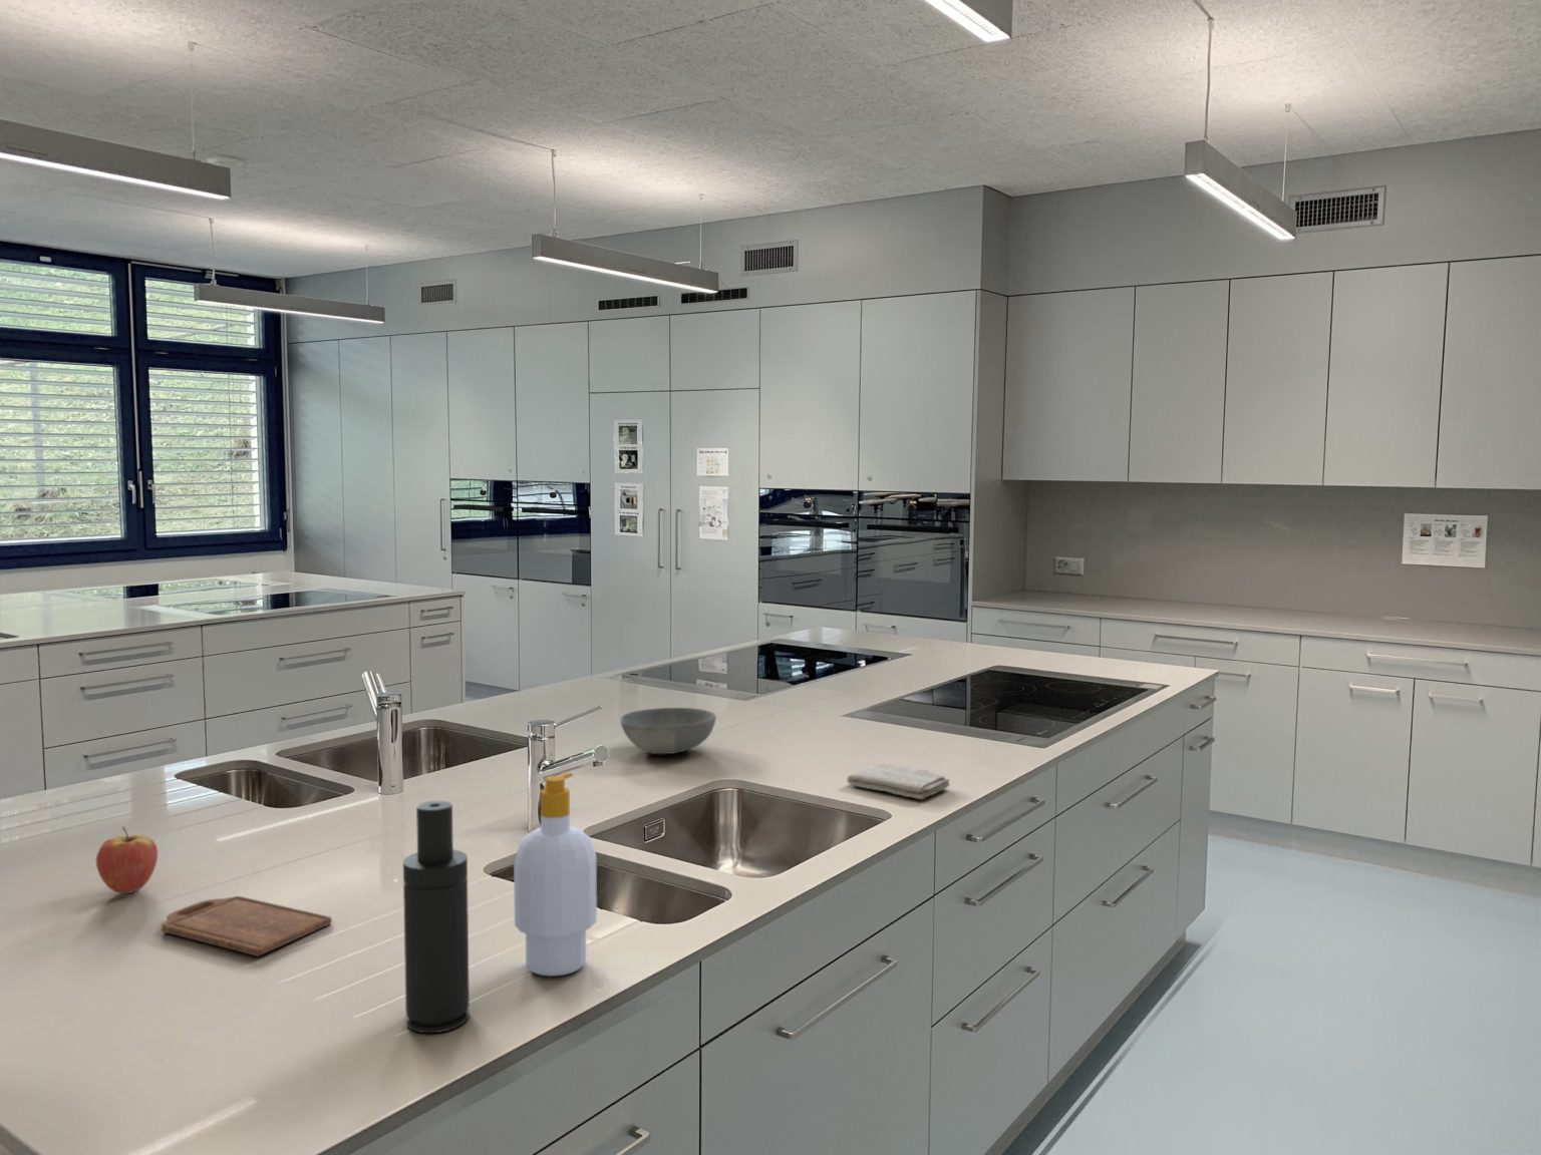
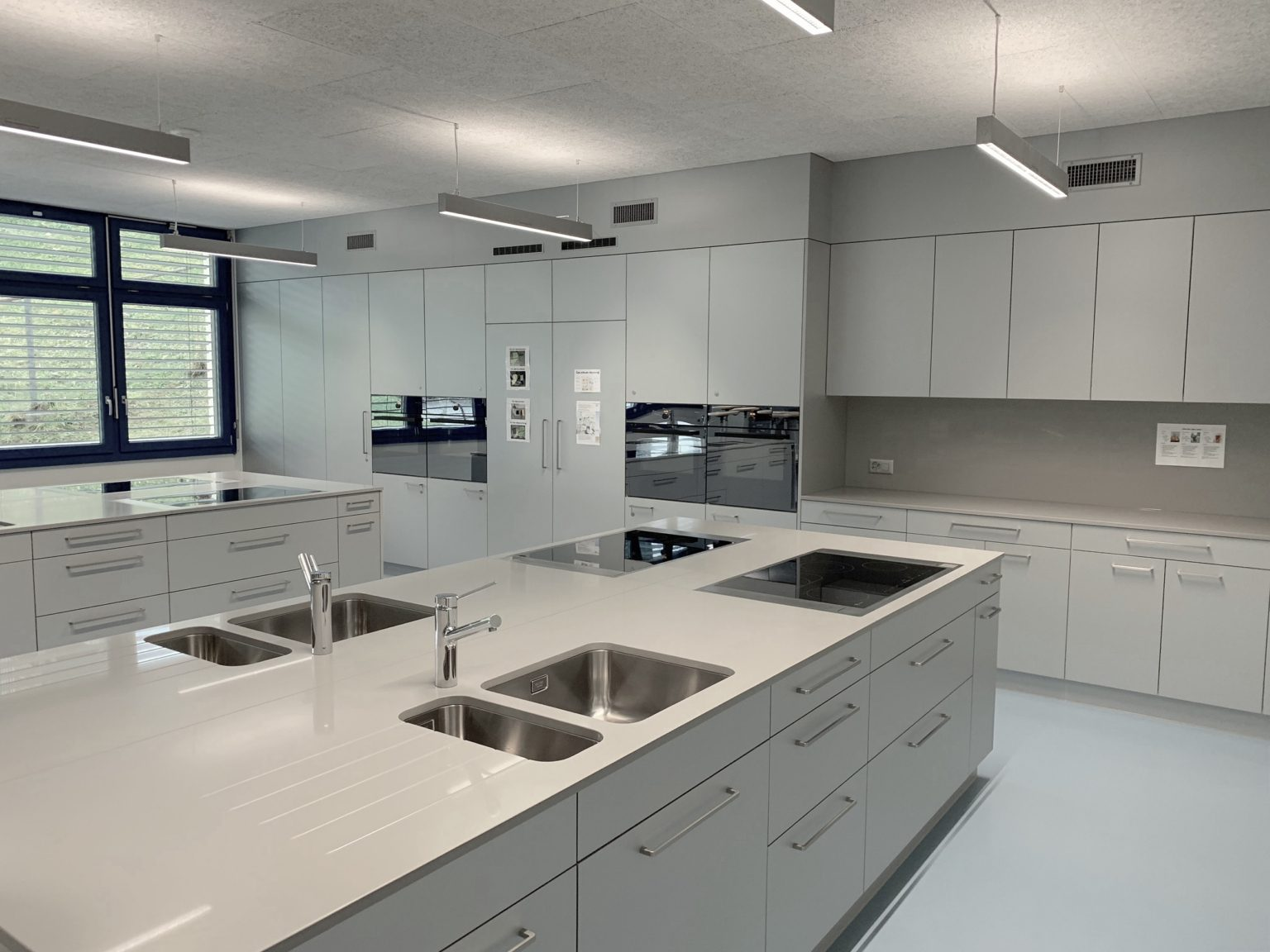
- cutting board [160,895,334,957]
- atomizer [403,800,471,1034]
- soap bottle [513,770,598,978]
- fruit [96,826,159,894]
- washcloth [846,762,951,800]
- bowl [620,707,717,755]
